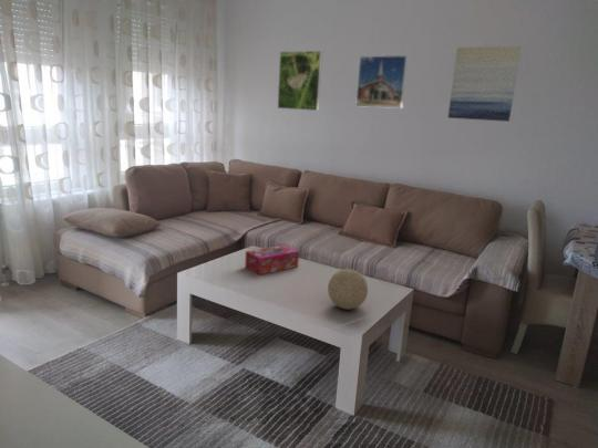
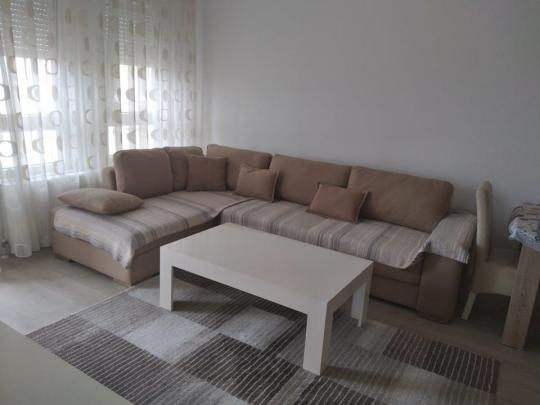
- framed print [277,50,323,112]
- tissue box [244,244,300,275]
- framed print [354,54,409,110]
- wall art [447,45,523,123]
- decorative ball [327,268,369,311]
